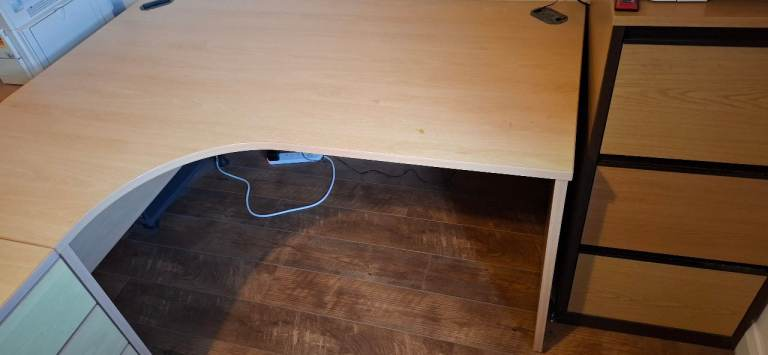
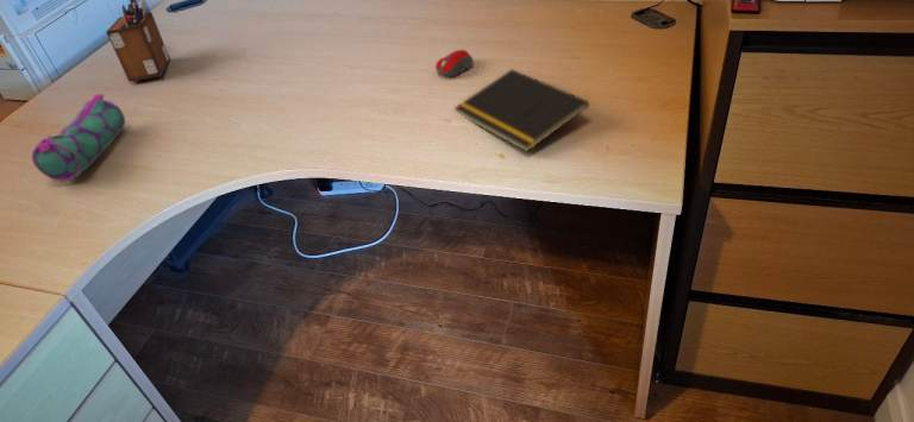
+ computer mouse [434,49,474,77]
+ notepad [453,68,590,153]
+ pencil case [31,93,126,183]
+ desk organizer [105,0,171,83]
